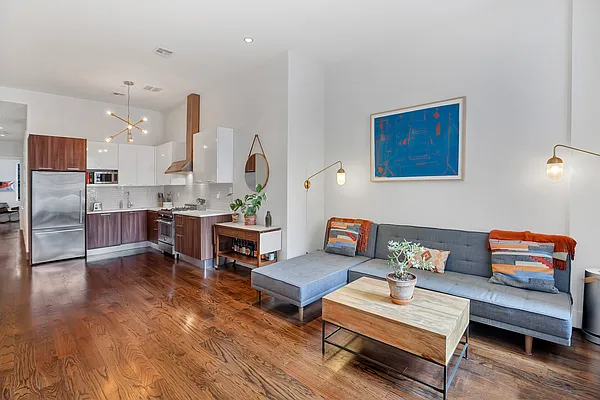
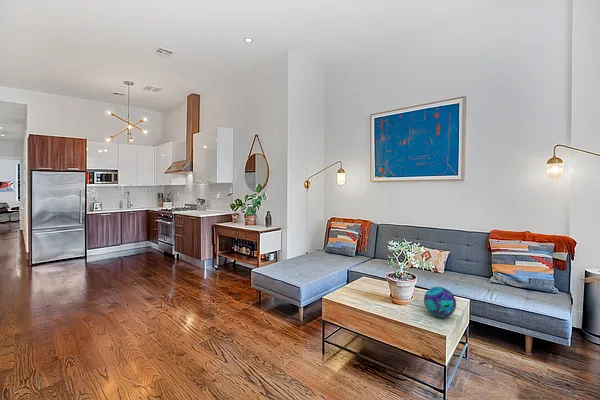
+ decorative ball [423,286,457,318]
